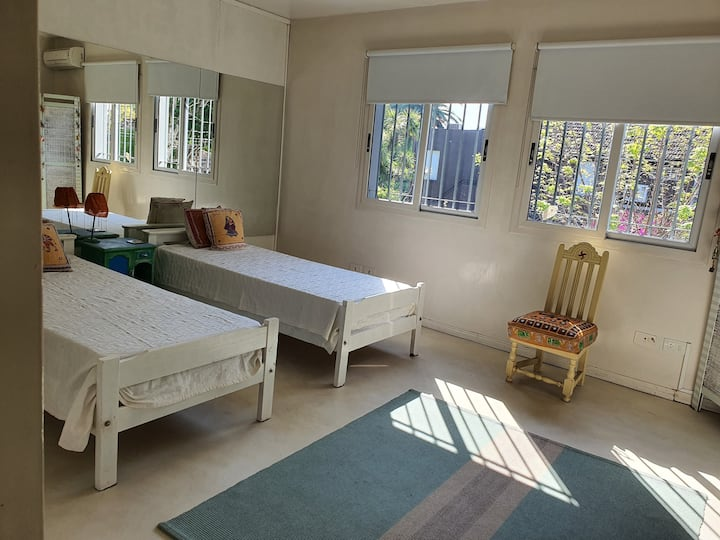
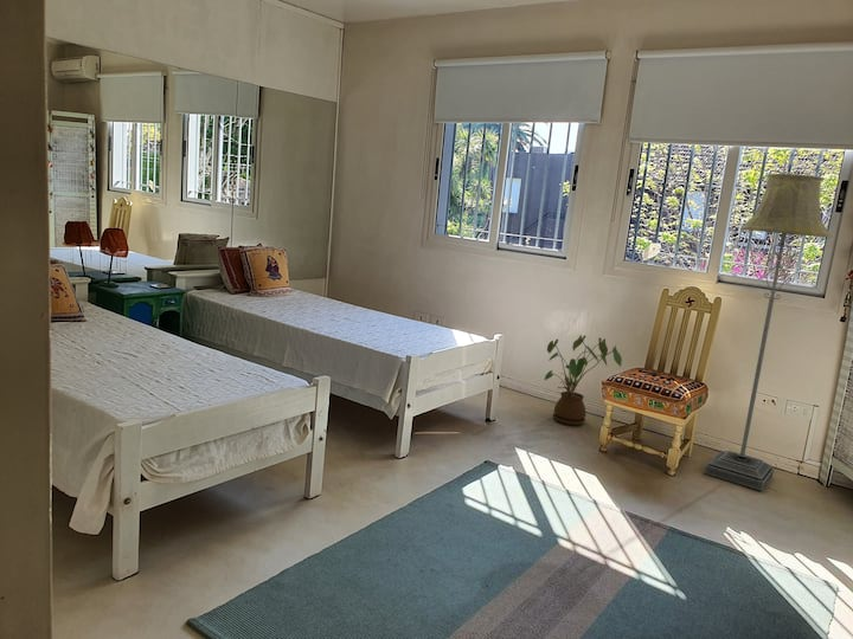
+ floor lamp [703,173,832,492]
+ house plant [544,334,623,426]
